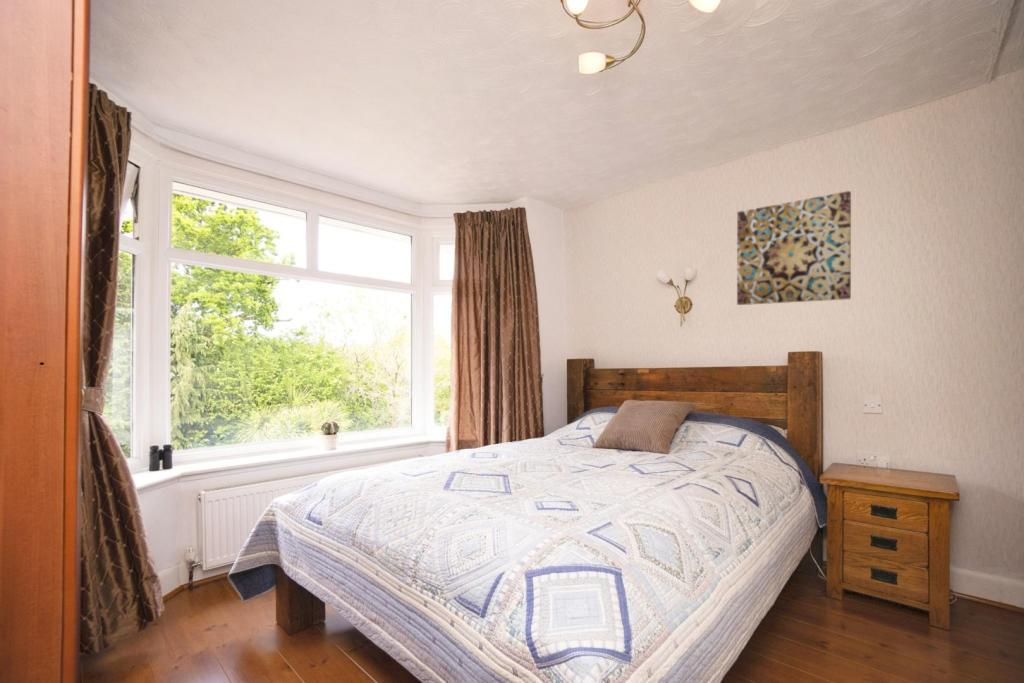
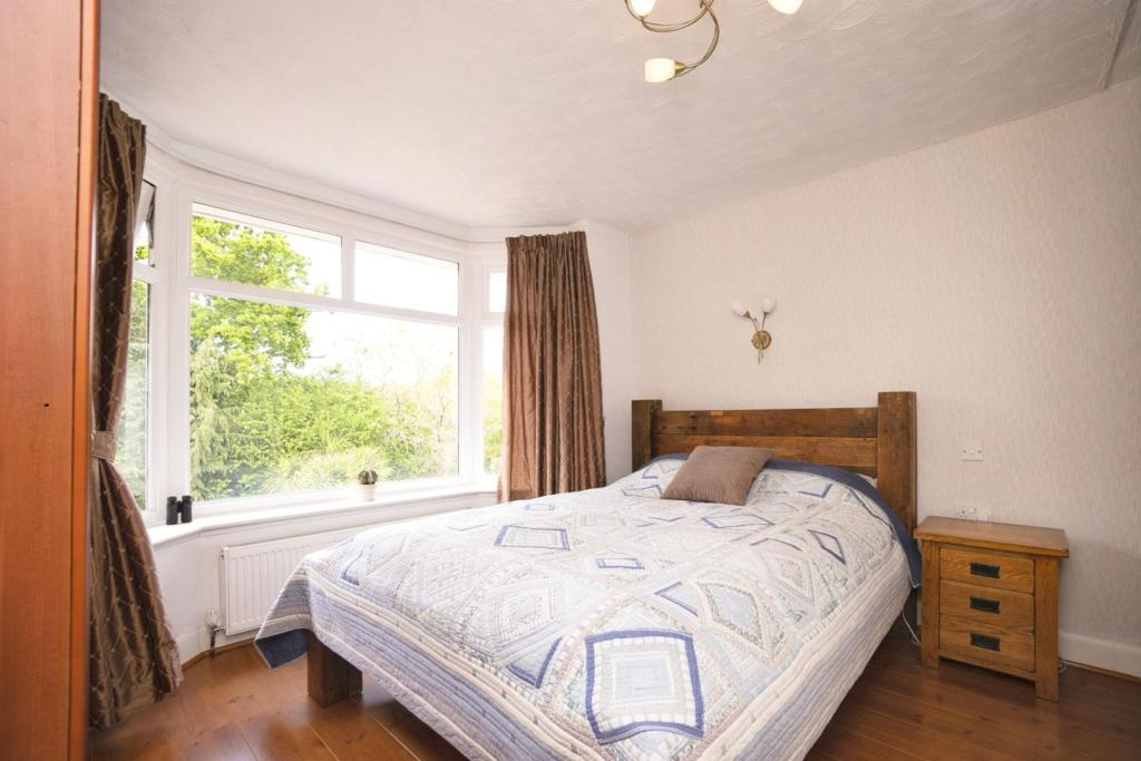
- wall art [736,190,852,306]
